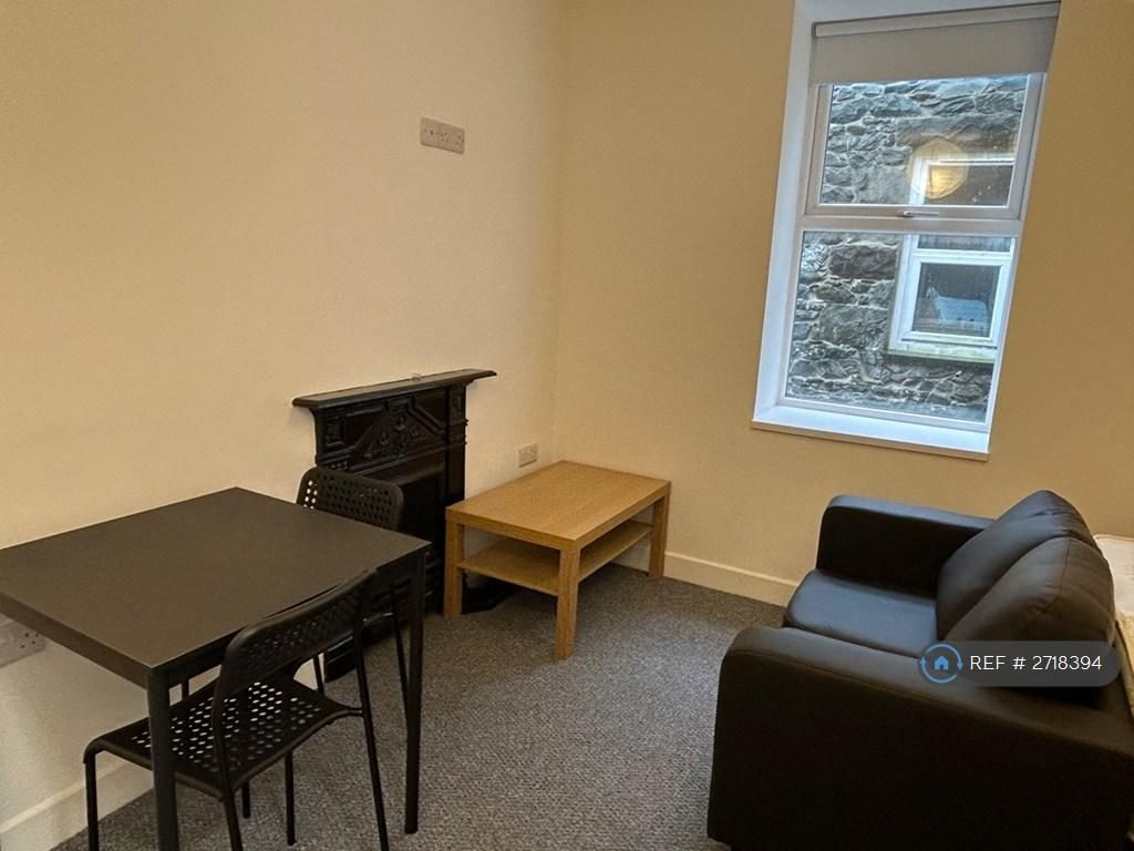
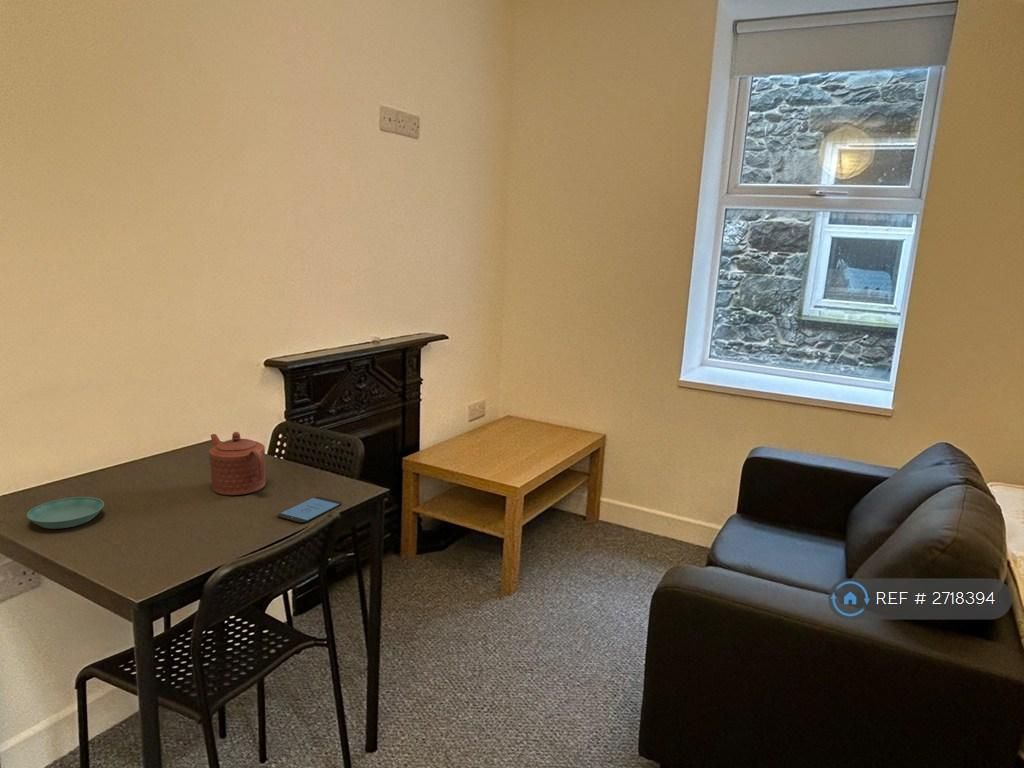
+ saucer [26,496,105,530]
+ smartphone [276,496,343,524]
+ teapot [208,431,267,496]
